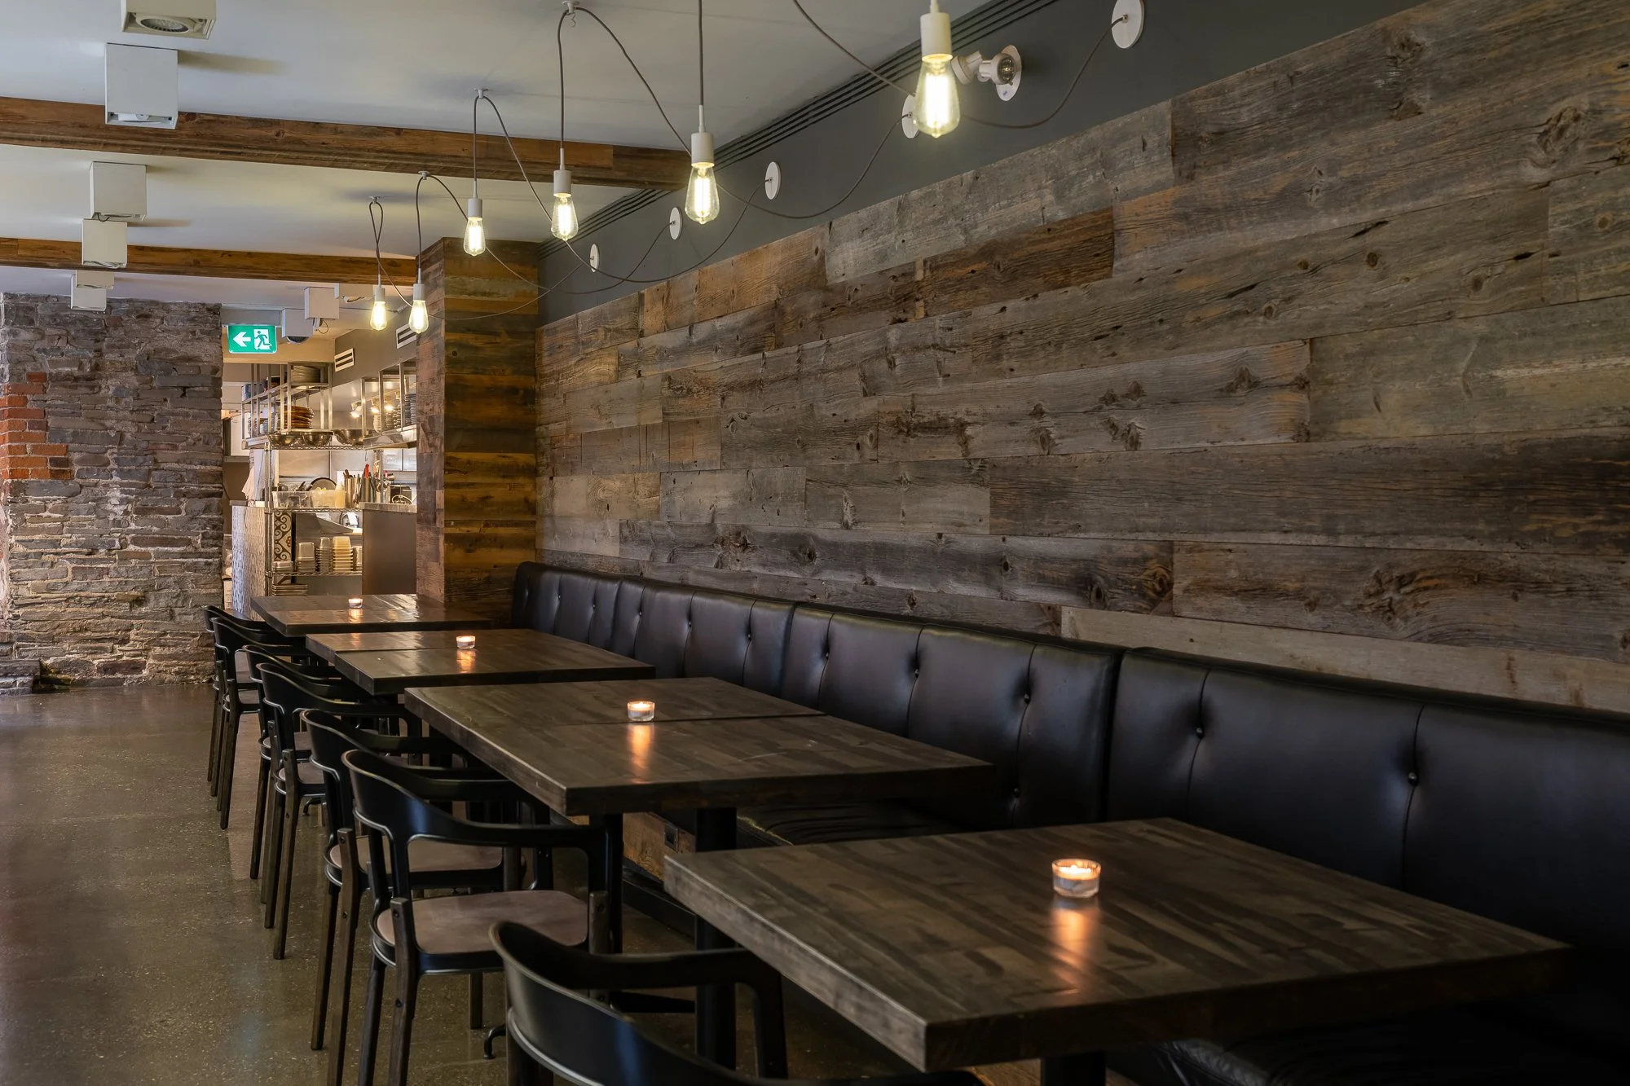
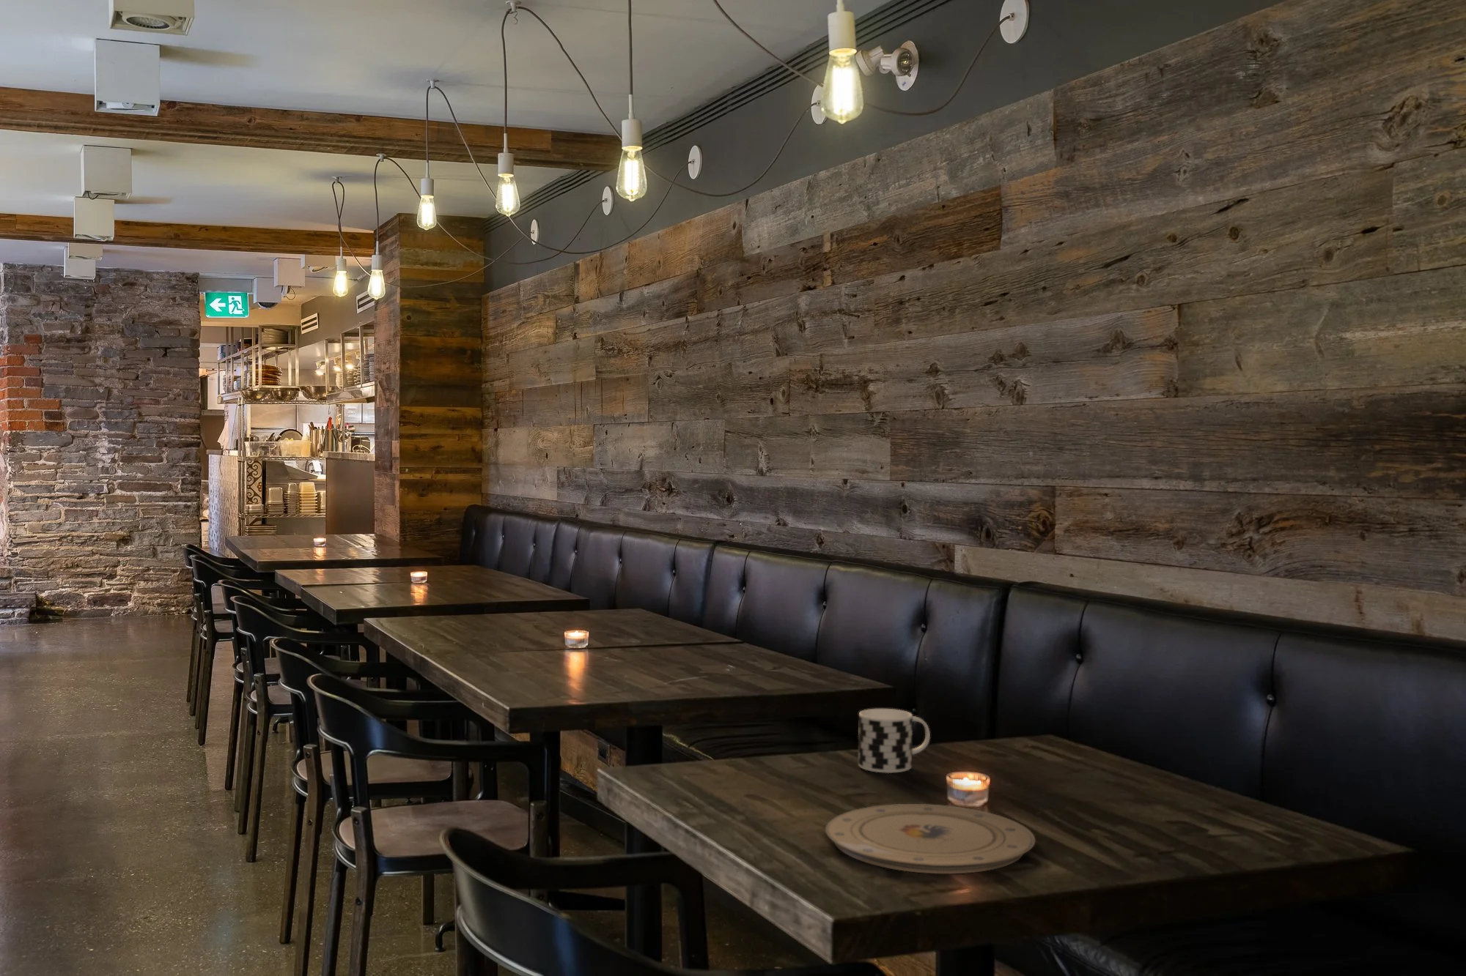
+ cup [858,708,931,773]
+ plate [825,803,1035,875]
